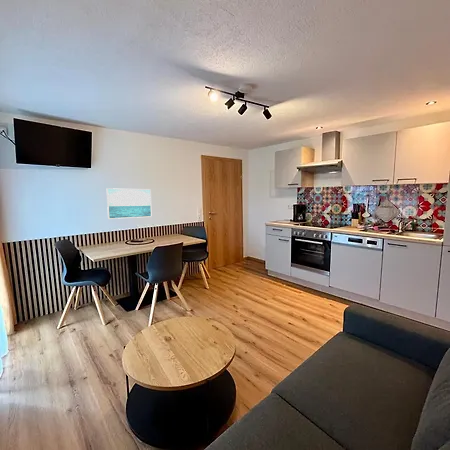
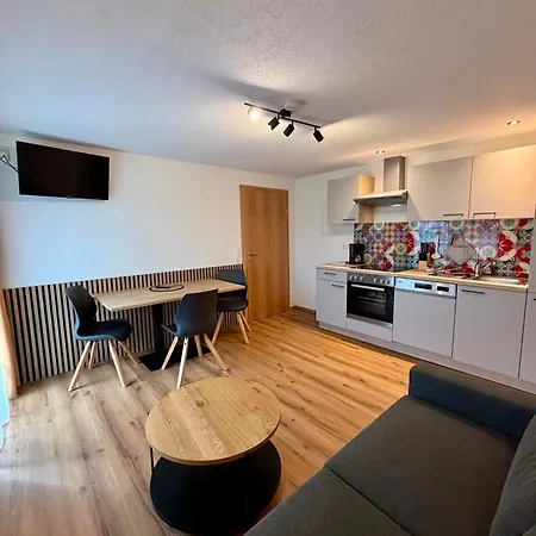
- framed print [106,187,152,220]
